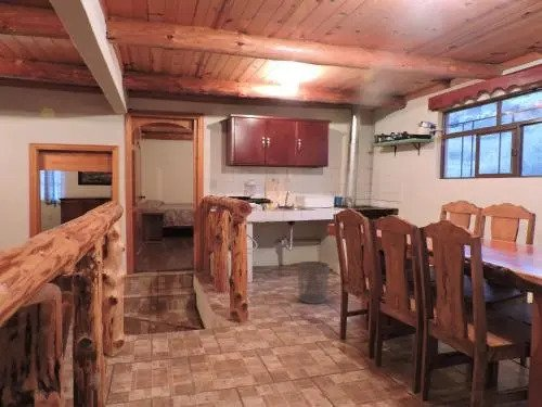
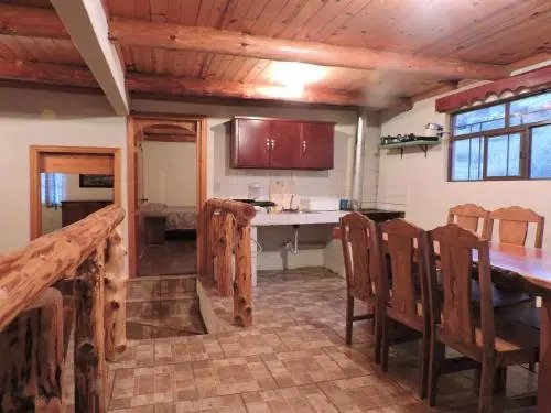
- waste bin [297,260,330,305]
